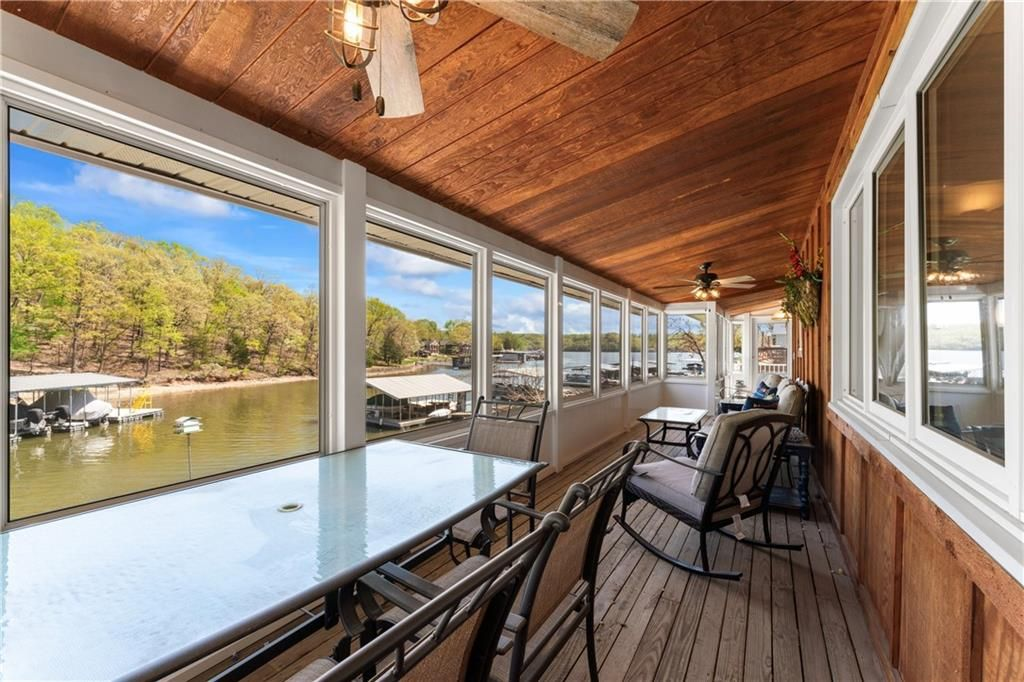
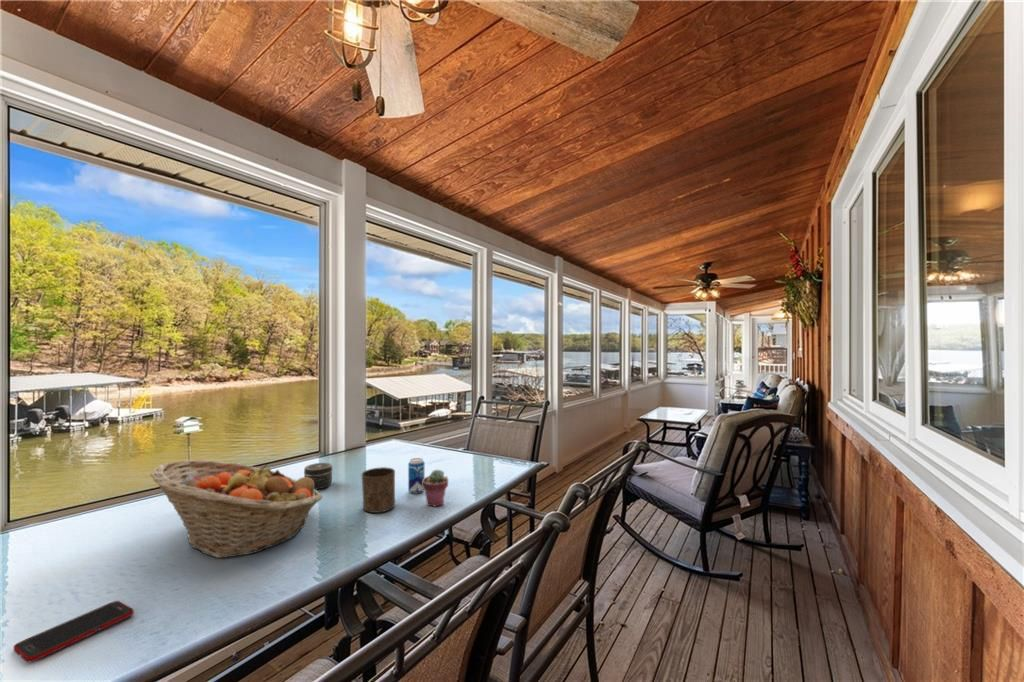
+ potted succulent [422,469,449,508]
+ fruit basket [149,459,323,559]
+ jar [303,462,334,490]
+ beverage can [407,457,425,494]
+ cell phone [13,600,135,663]
+ cup [361,466,396,514]
